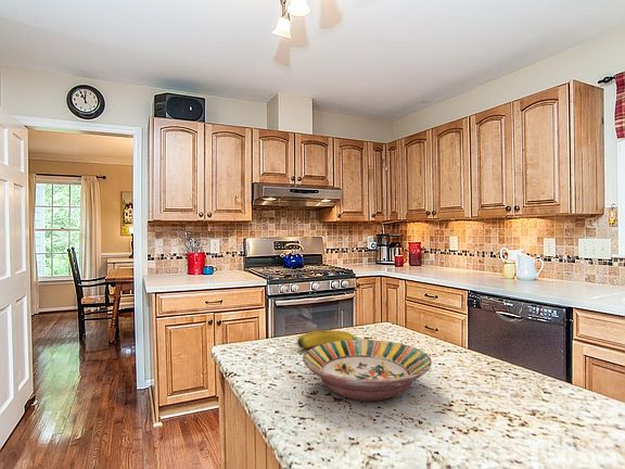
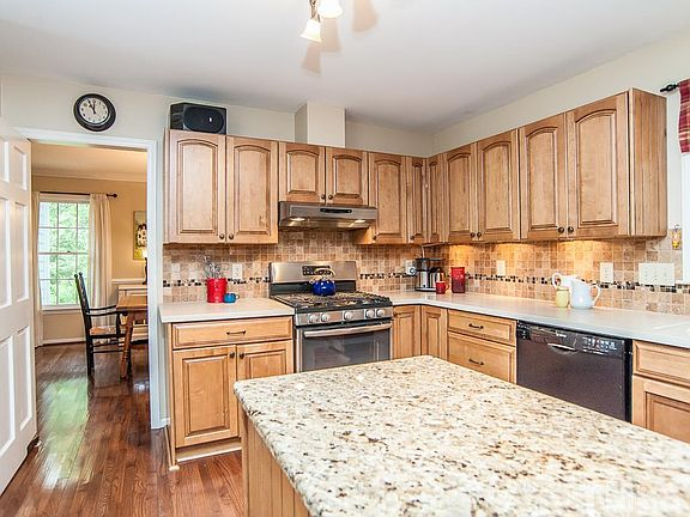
- banana [296,329,369,350]
- serving bowl [302,339,433,402]
